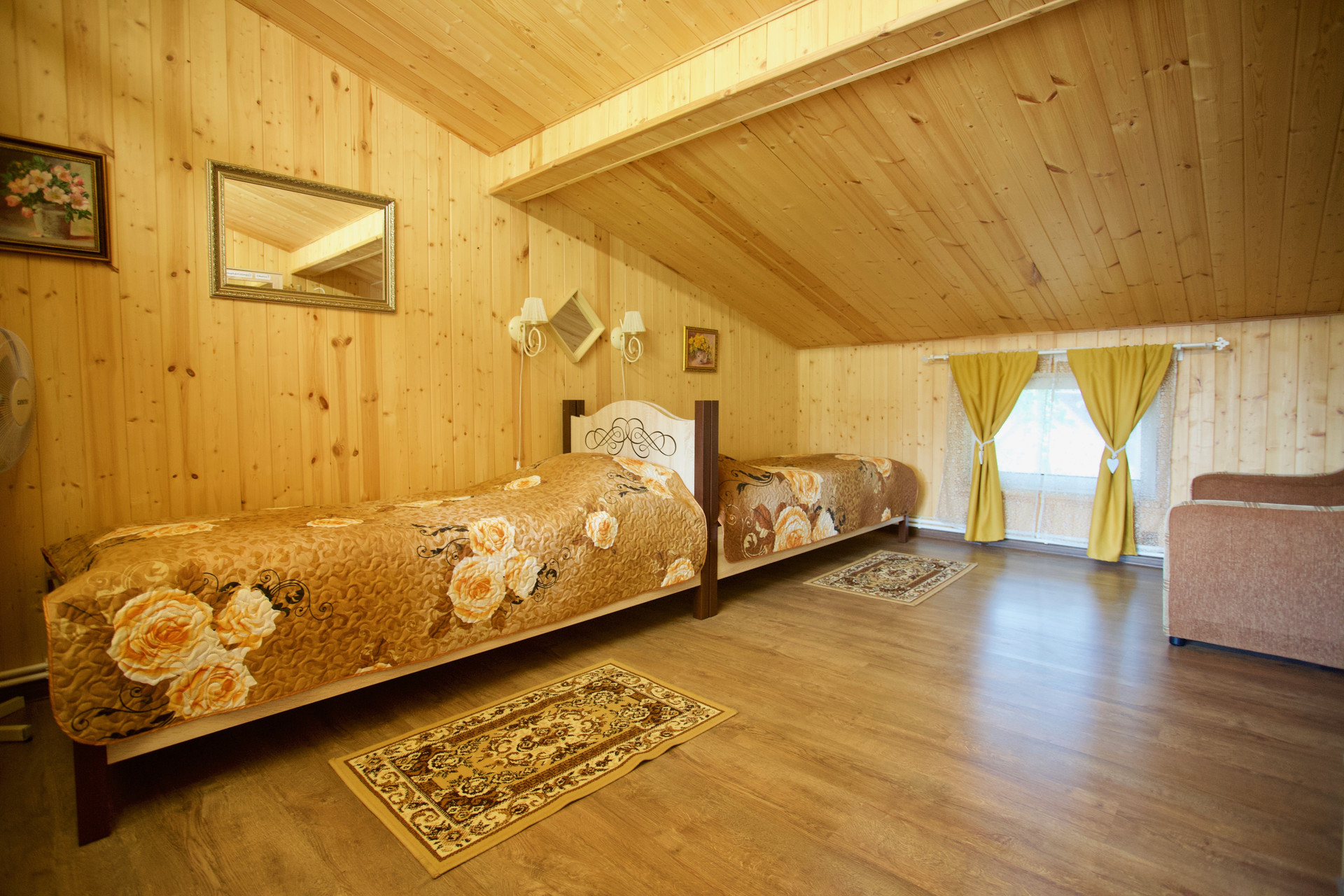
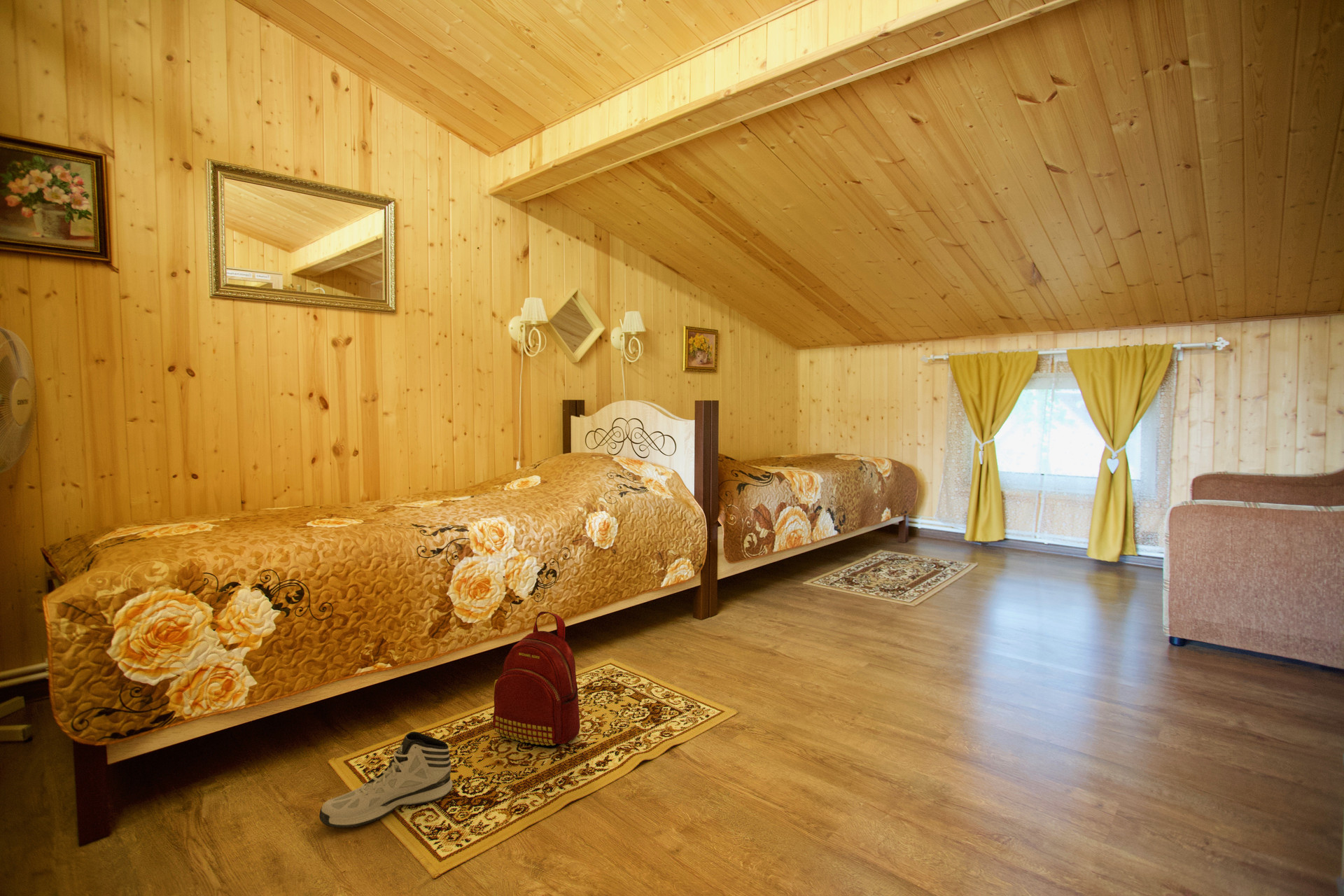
+ backpack [492,611,581,749]
+ sneaker [318,731,454,829]
